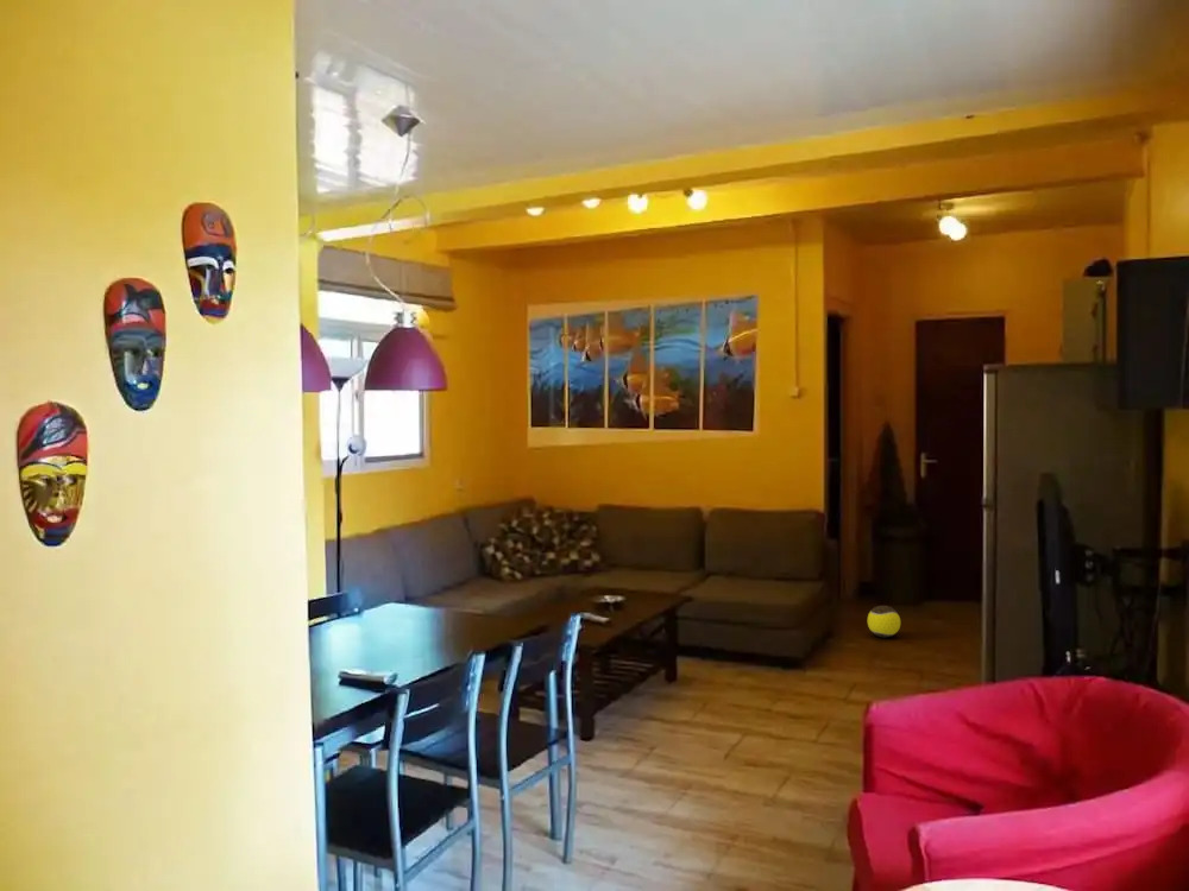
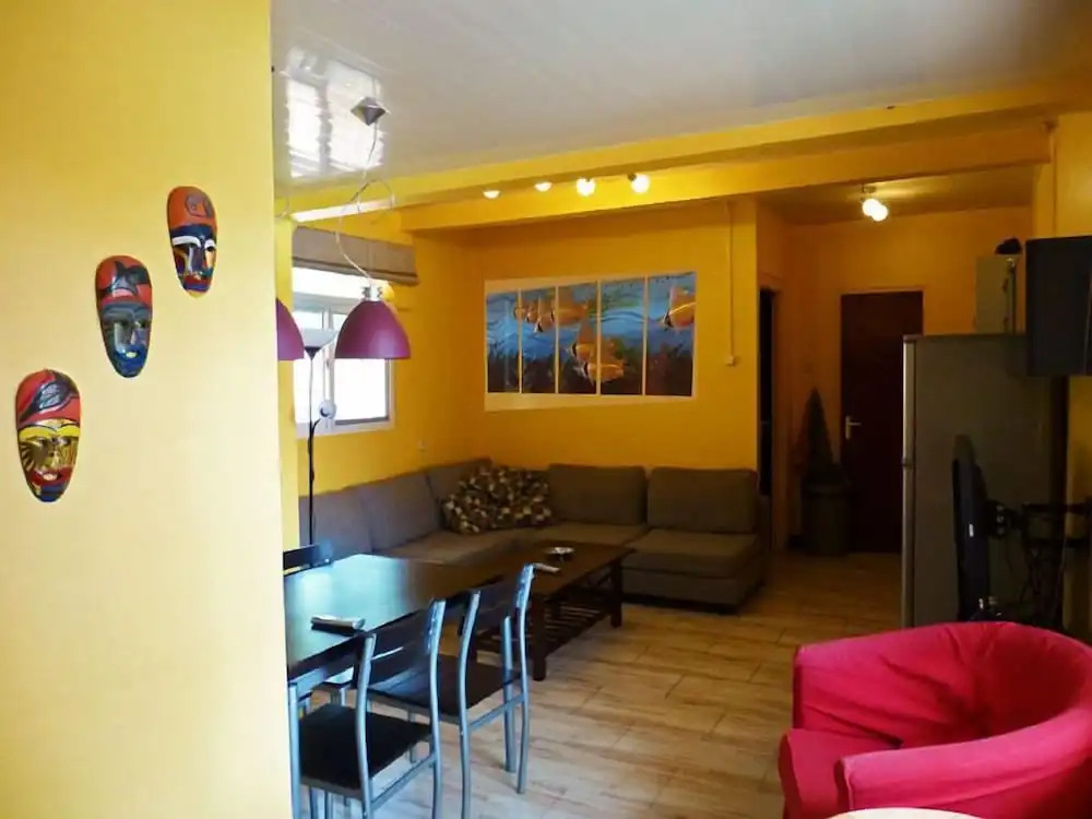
- decorative ball [867,605,901,638]
